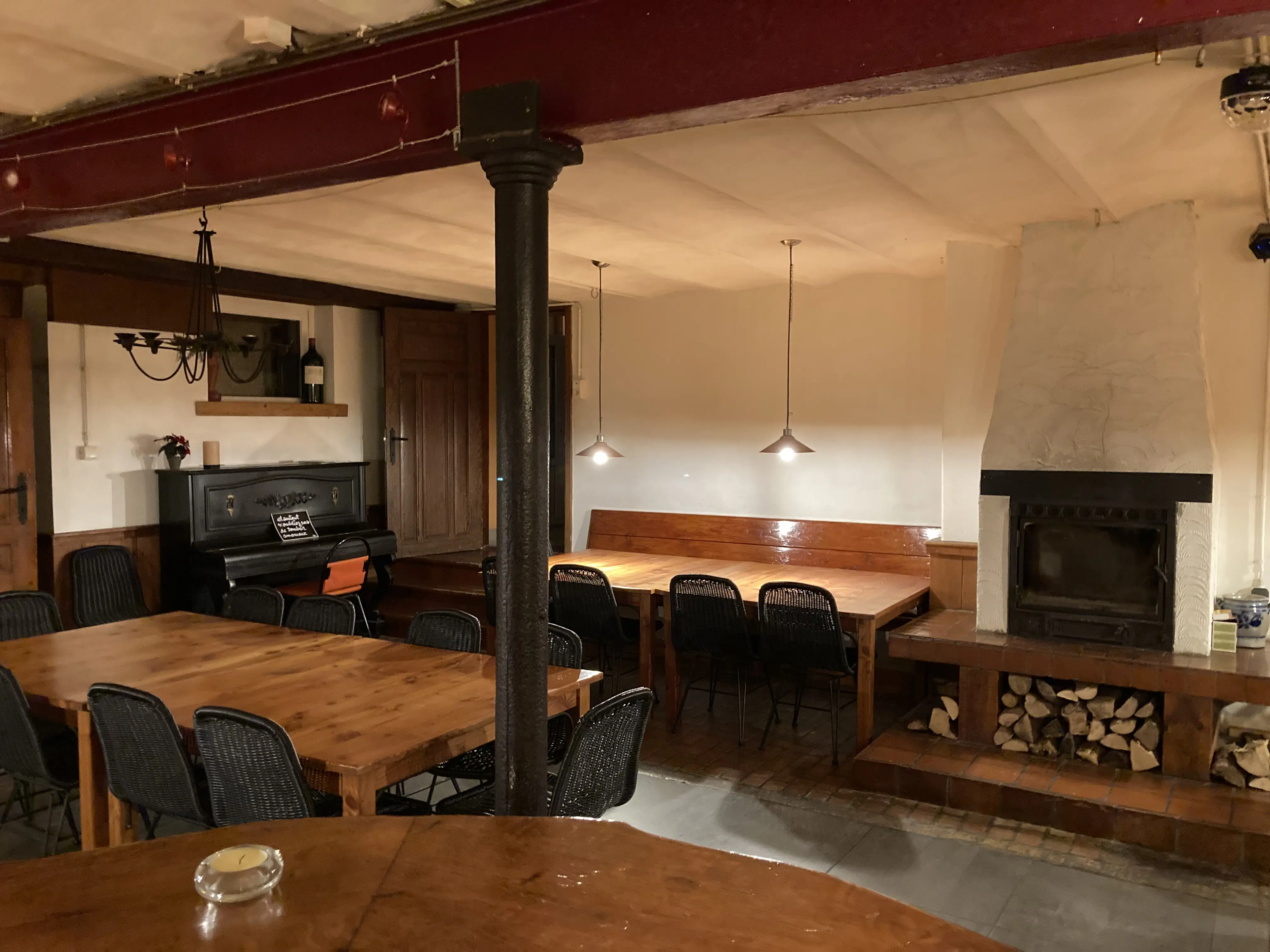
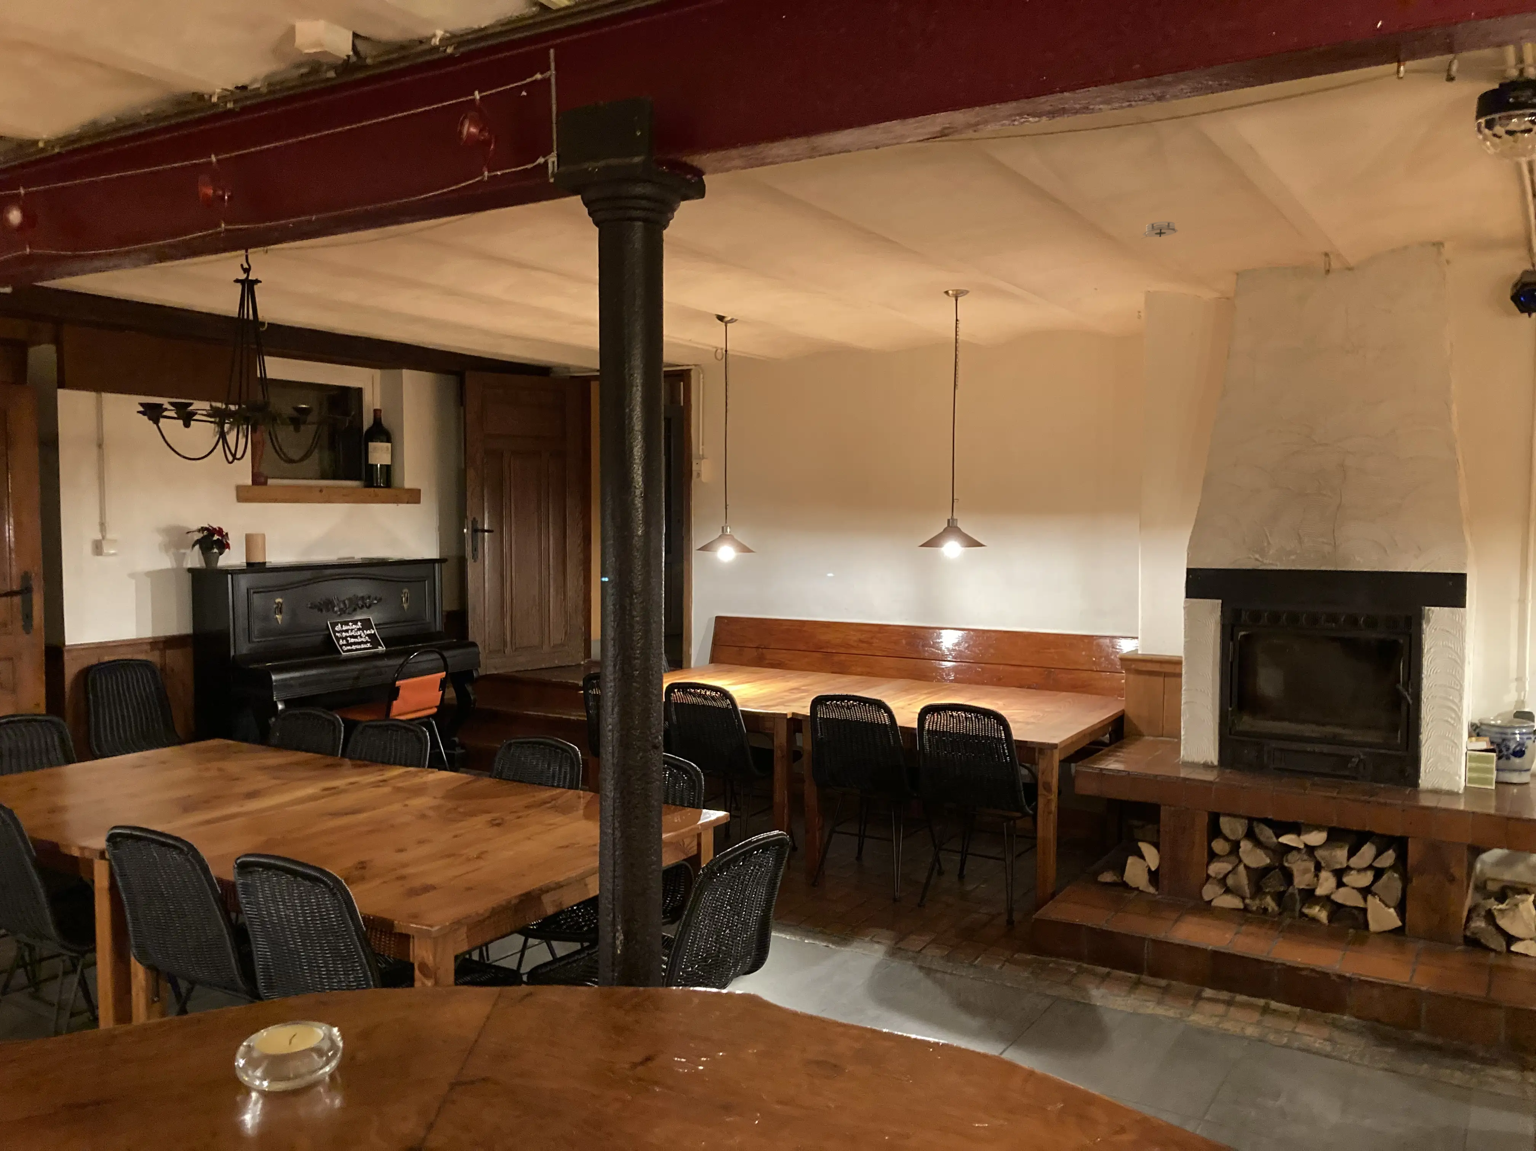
+ smoke detector [1141,221,1178,239]
